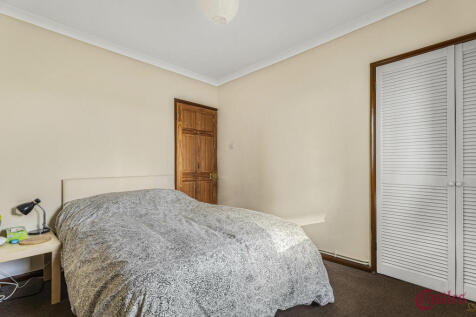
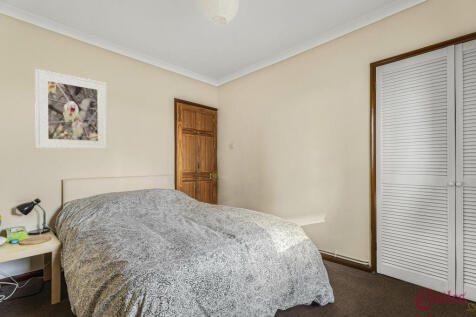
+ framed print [34,68,108,150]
